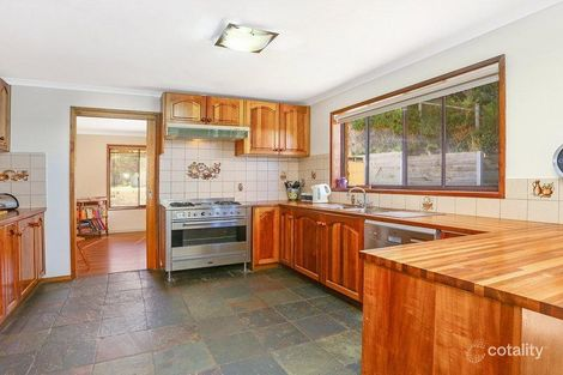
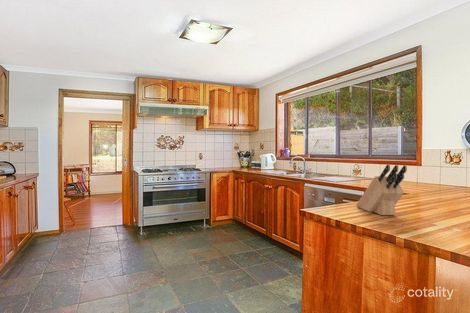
+ knife block [355,164,408,216]
